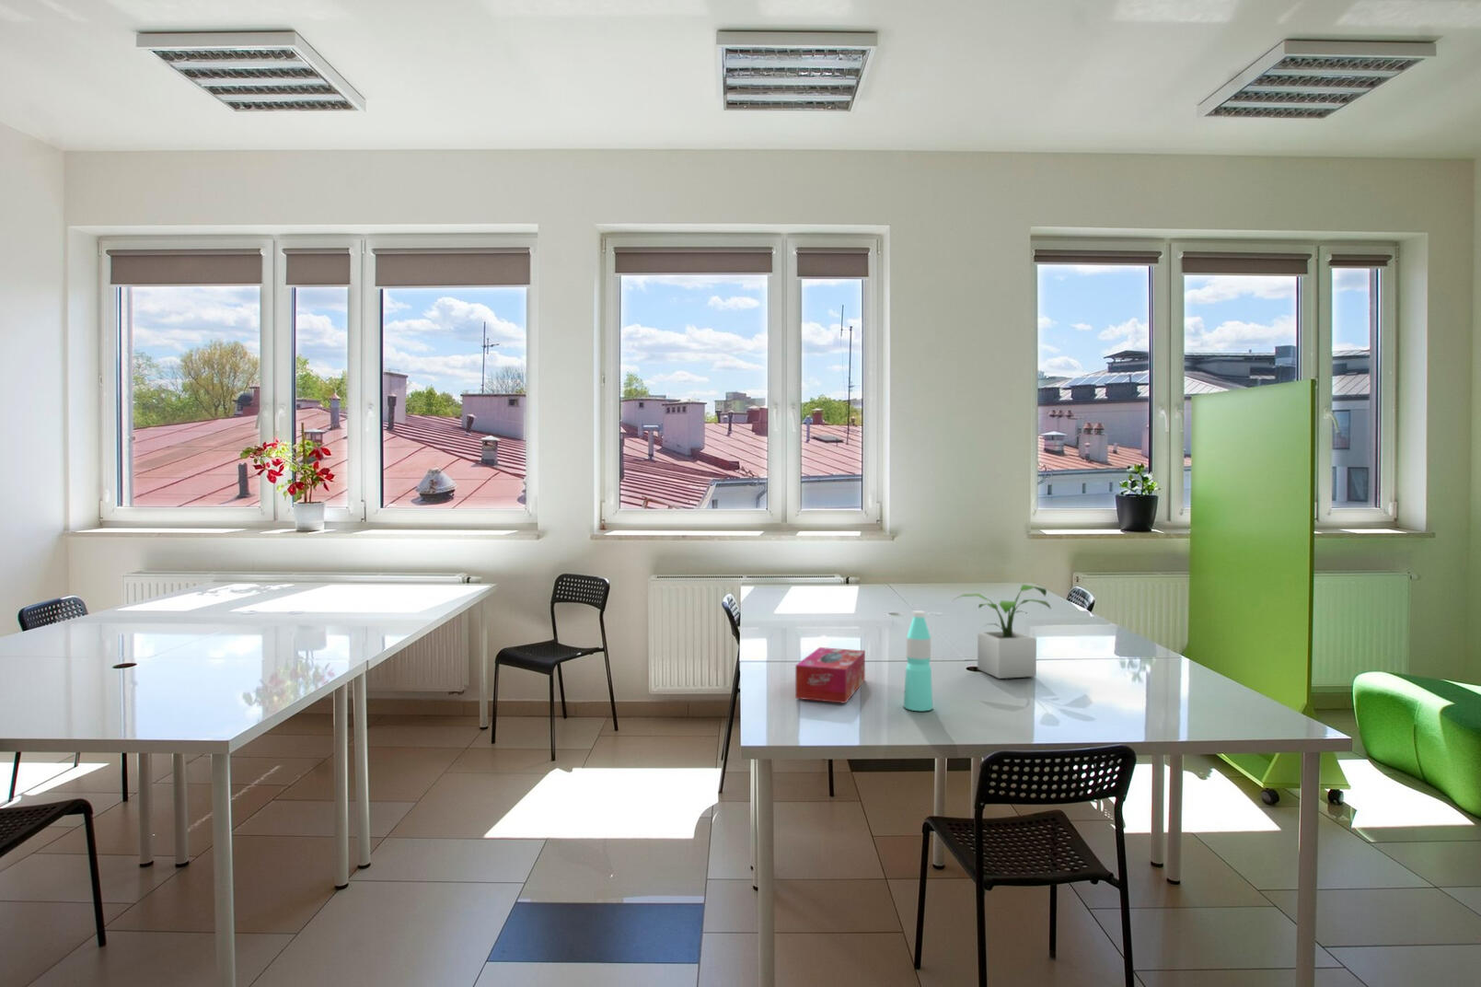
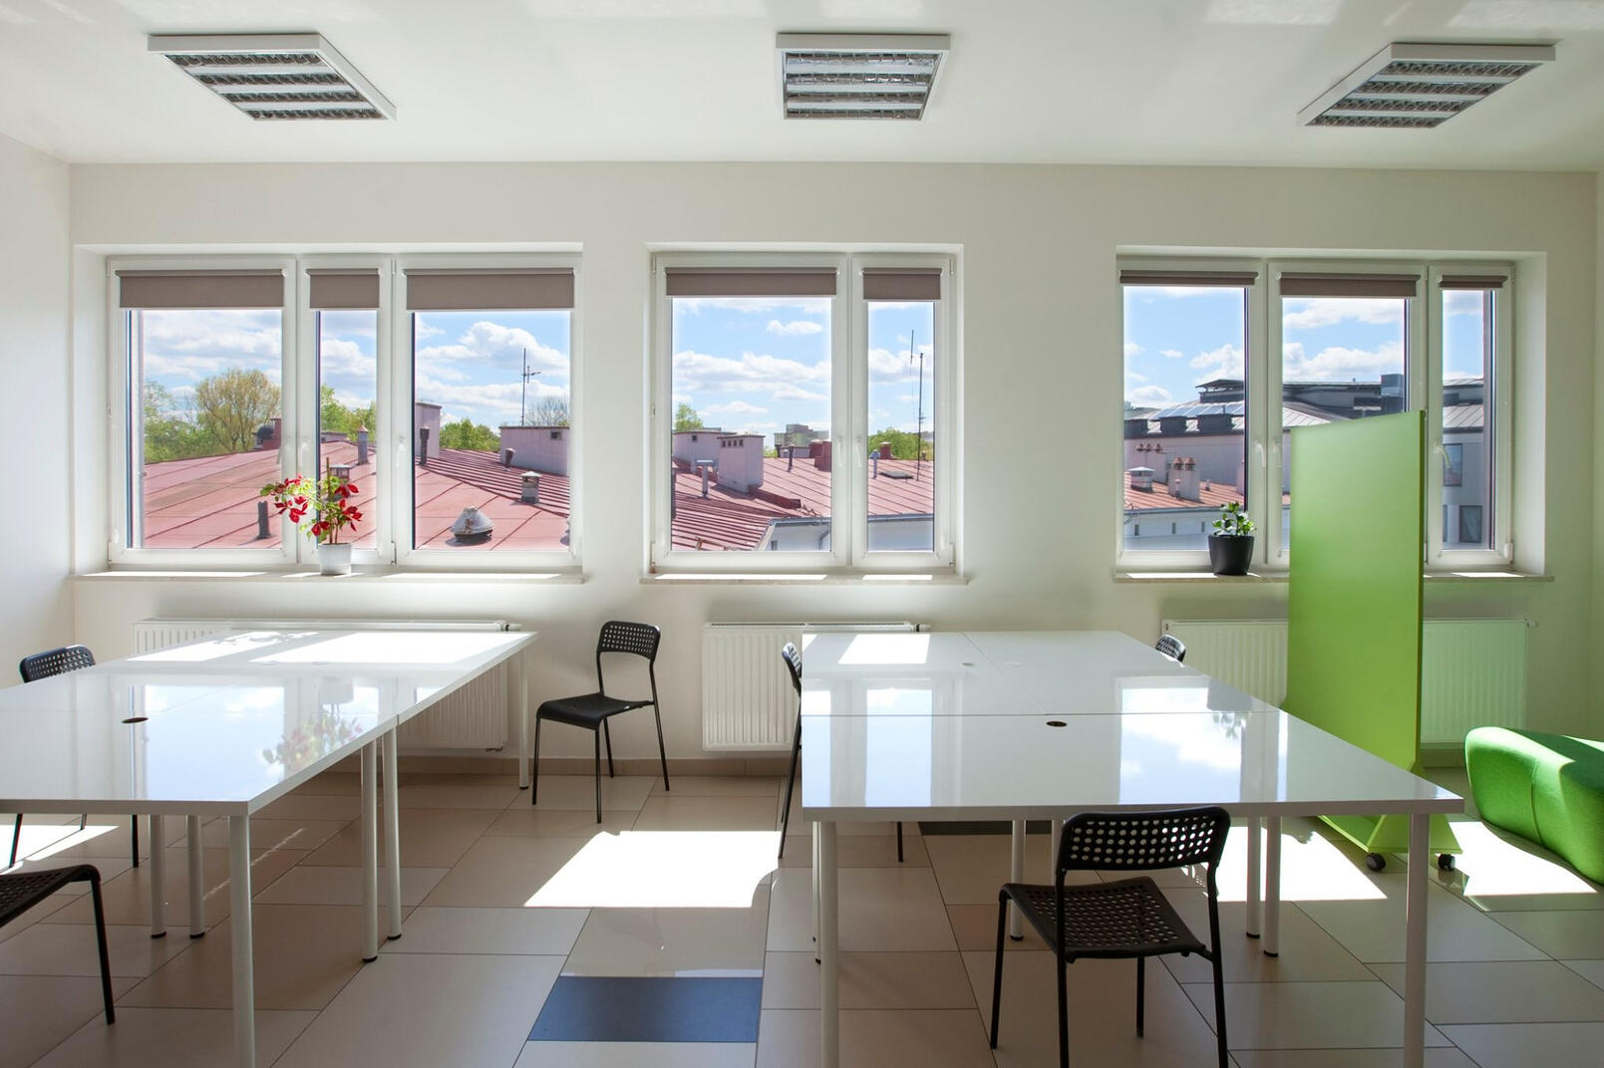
- tissue box [794,647,867,704]
- potted plant [951,584,1052,680]
- water bottle [903,609,934,712]
